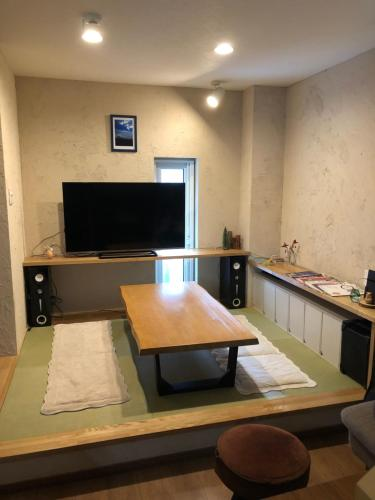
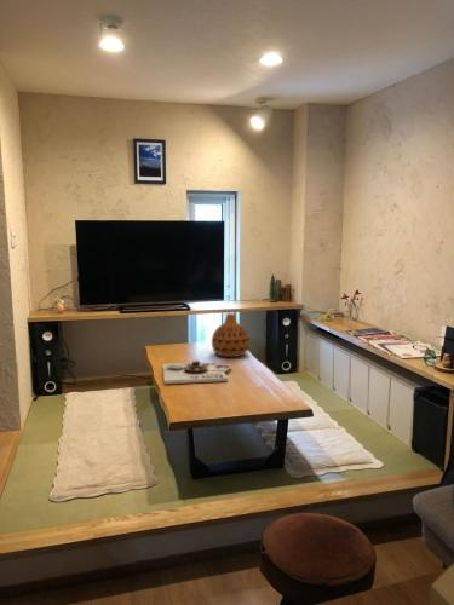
+ vase [211,312,251,358]
+ board game [162,359,232,385]
